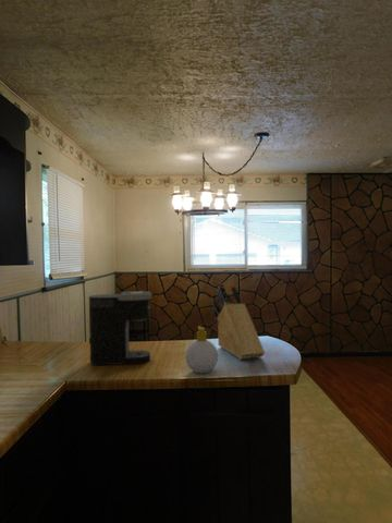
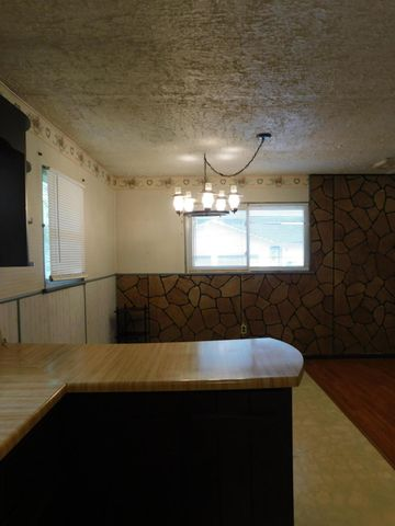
- coffee maker [88,290,152,366]
- soap bottle [184,326,219,374]
- knife block [211,282,266,361]
